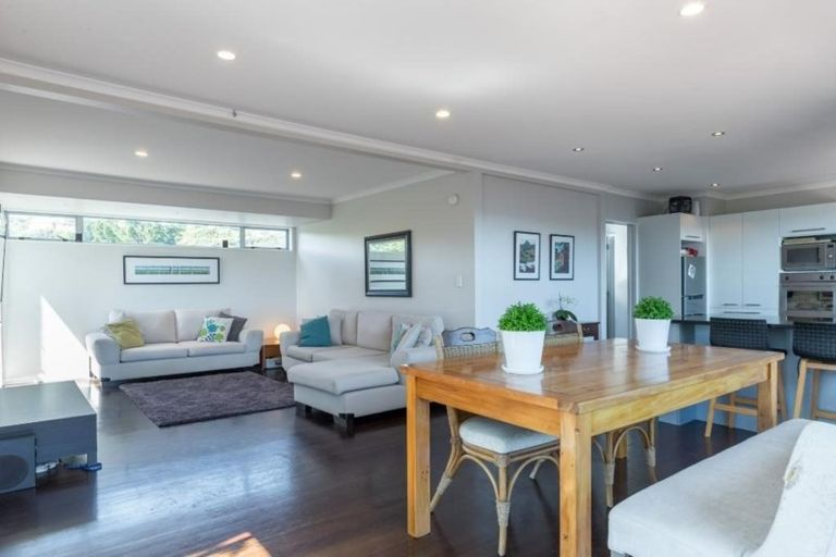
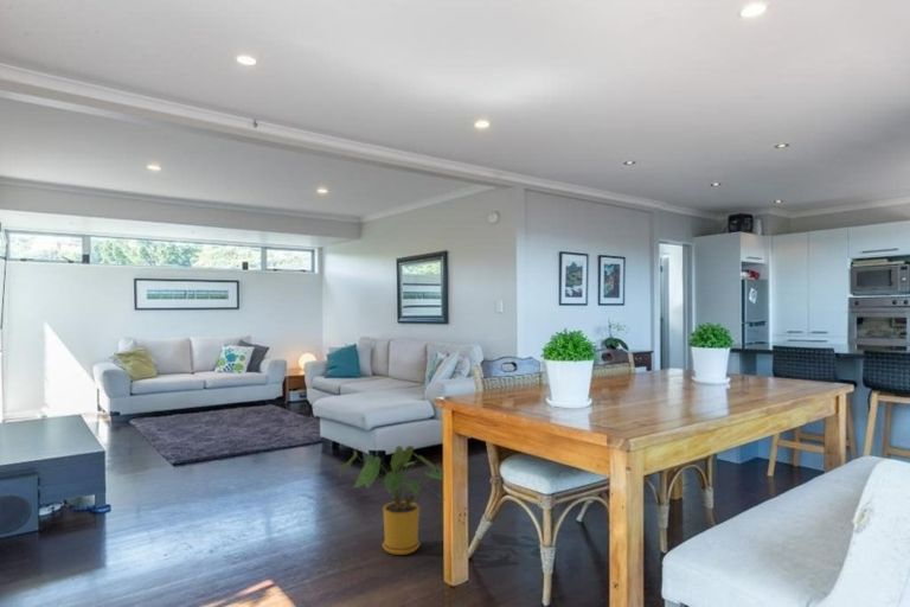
+ house plant [339,445,444,556]
